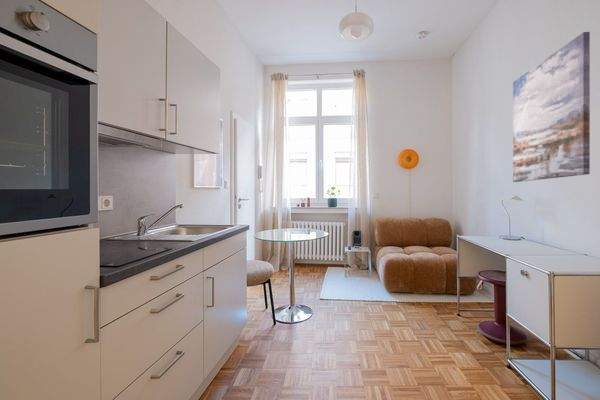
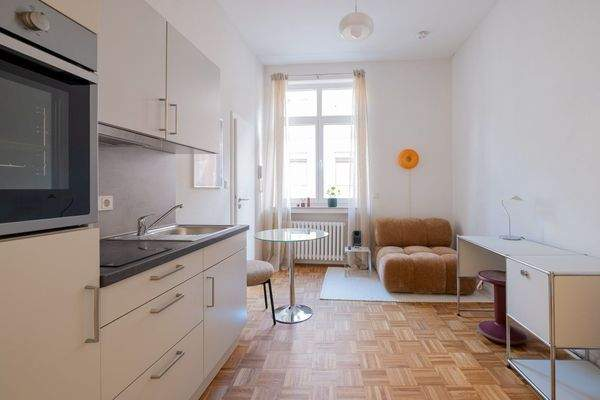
- wall art [512,31,591,183]
